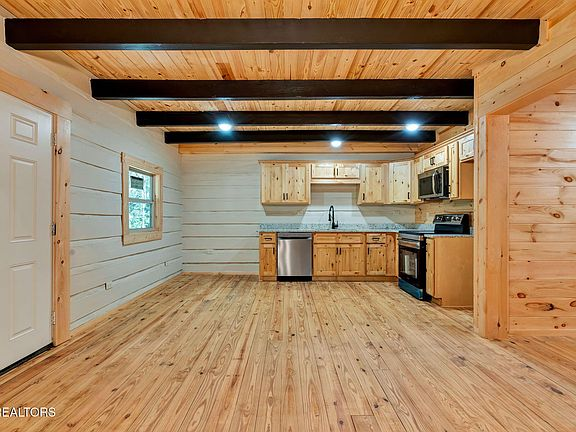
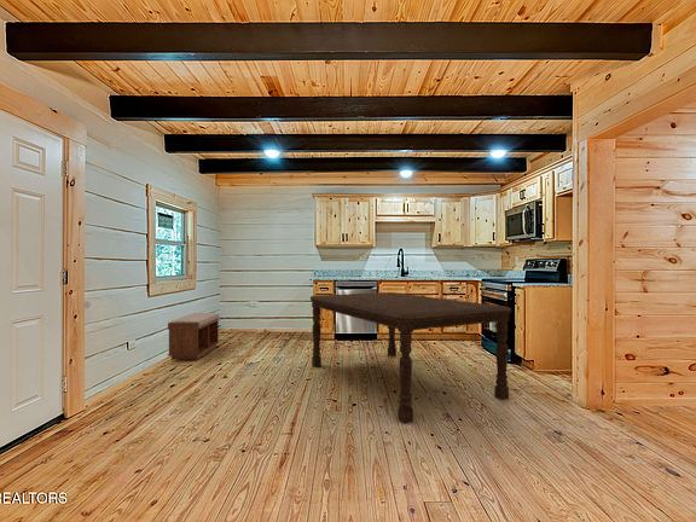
+ dining table [309,291,512,424]
+ bench [167,312,221,361]
